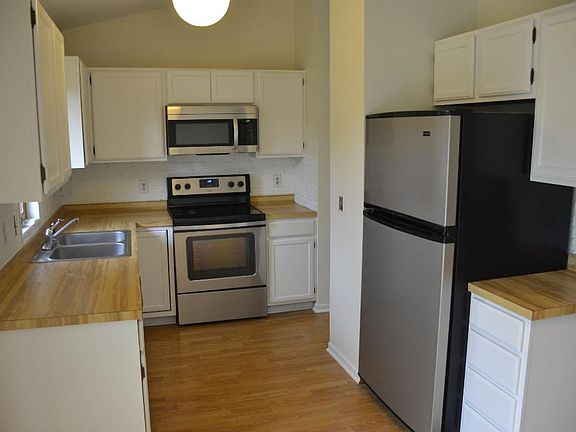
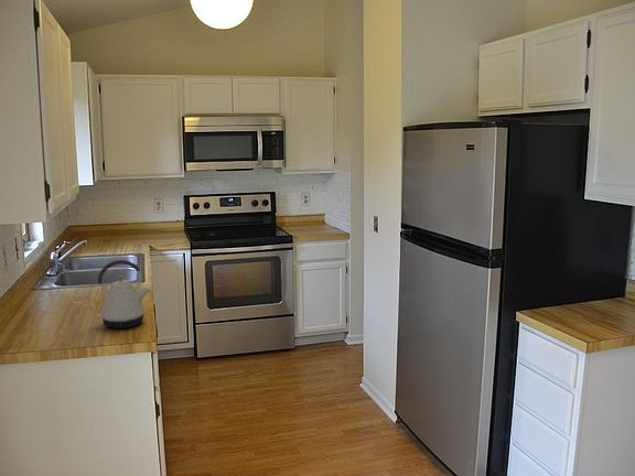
+ kettle [96,259,151,329]
